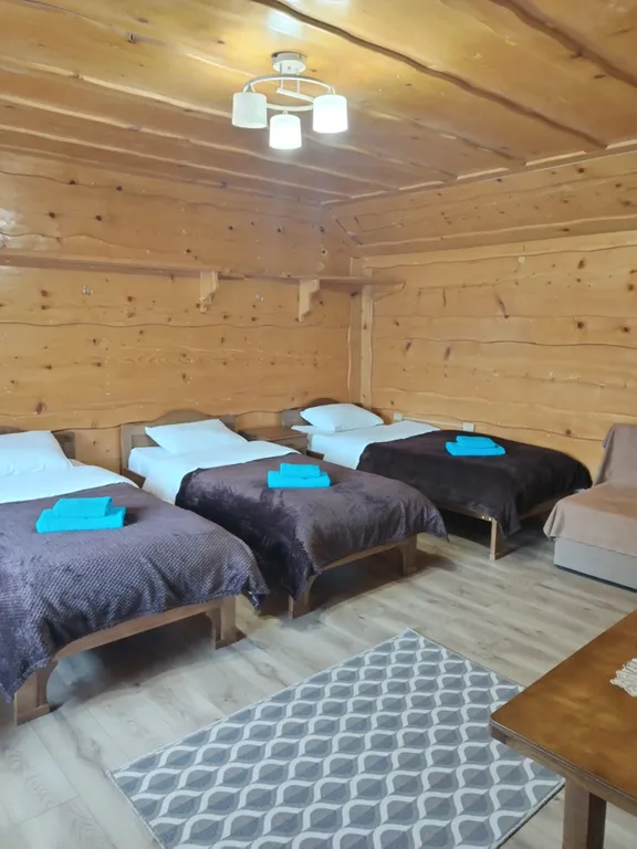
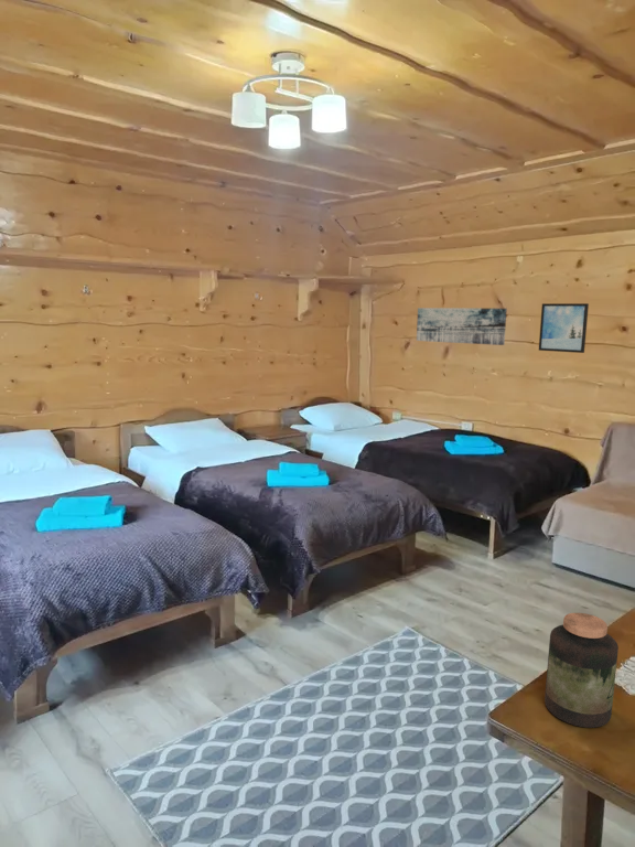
+ jar [543,612,620,729]
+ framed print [538,302,590,354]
+ wall art [416,307,508,346]
